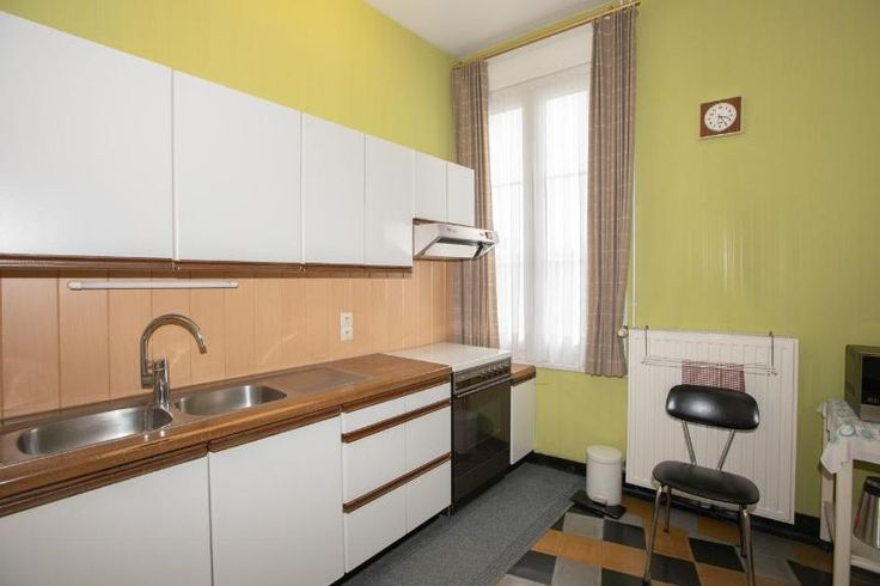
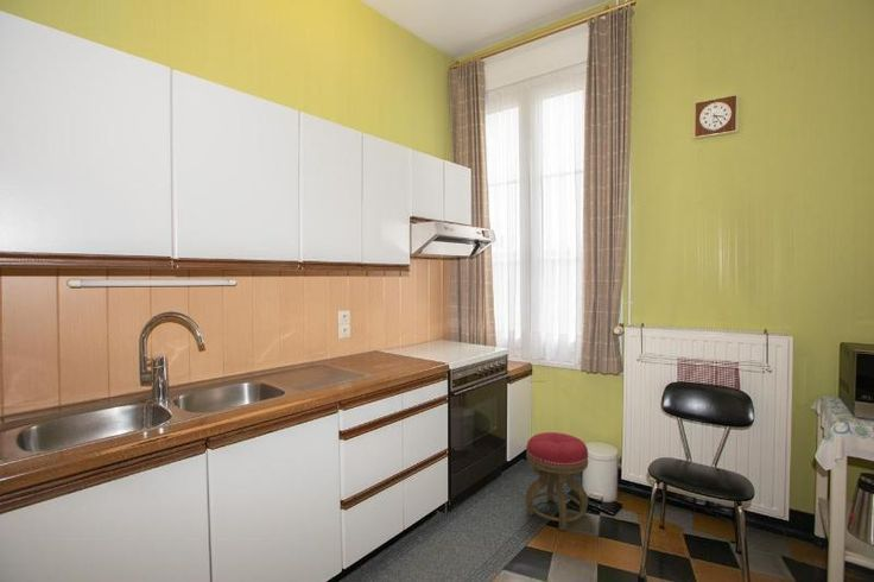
+ stool [524,431,589,532]
